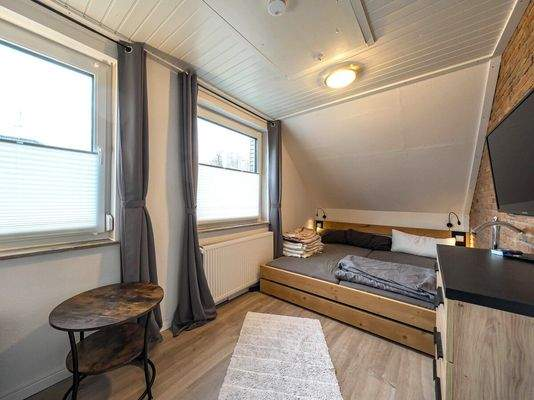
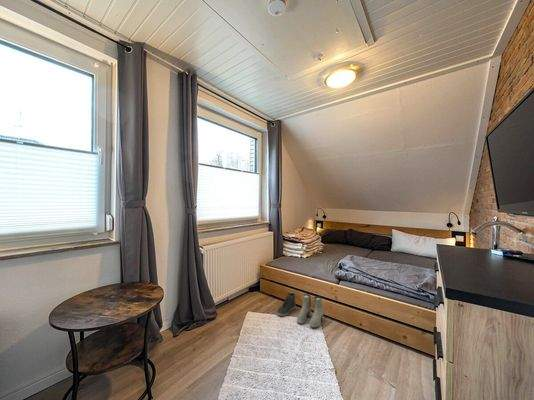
+ boots [296,293,324,329]
+ sneaker [276,292,297,317]
